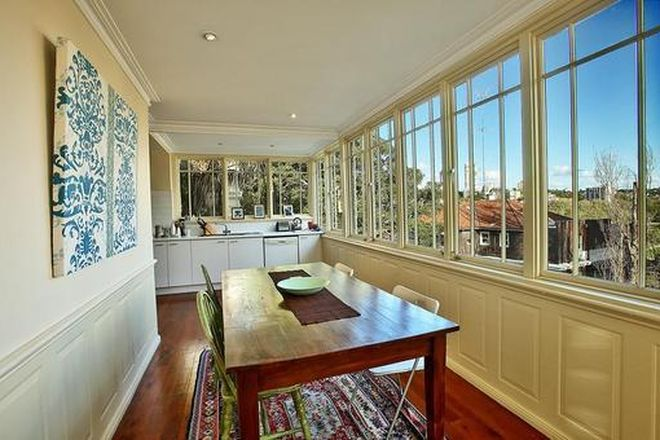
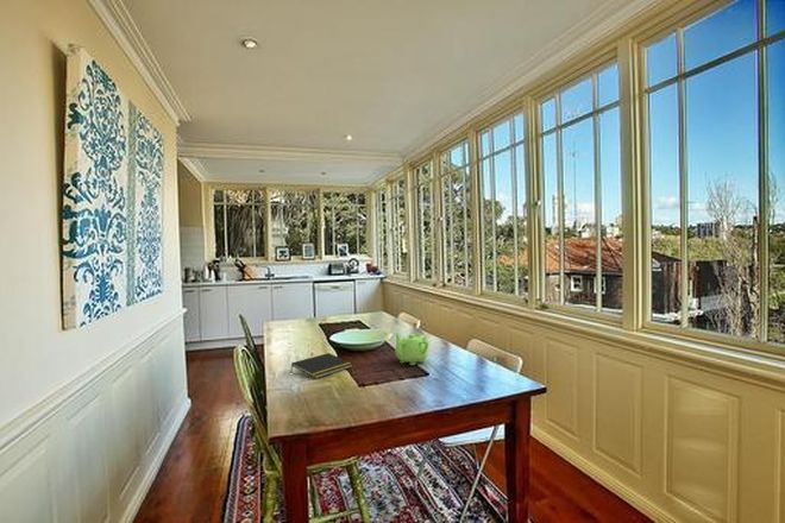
+ notepad [290,352,353,379]
+ teapot [394,332,429,366]
